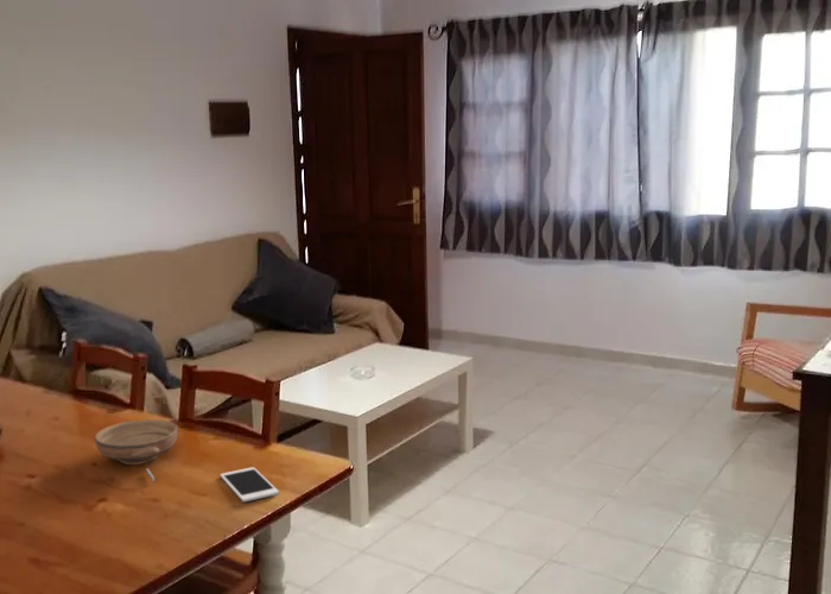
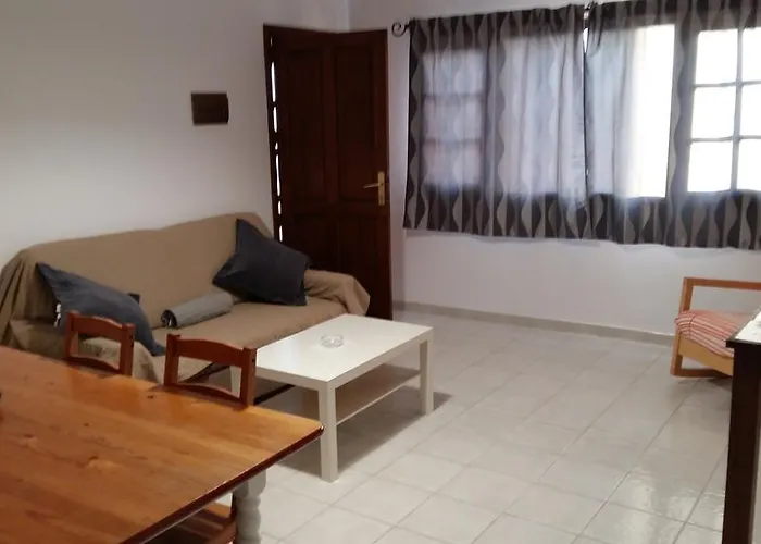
- cell phone [220,466,280,503]
- bowl [93,418,179,482]
